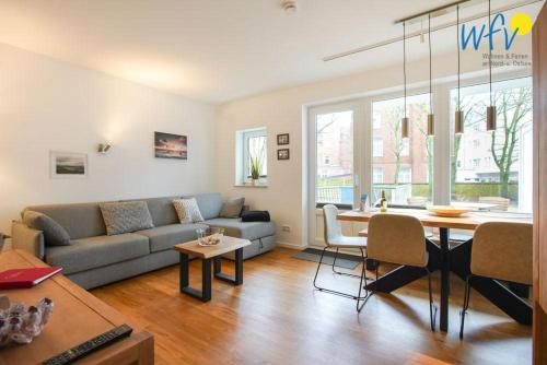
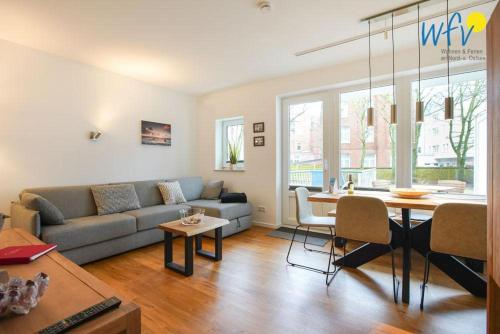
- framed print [48,149,91,180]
